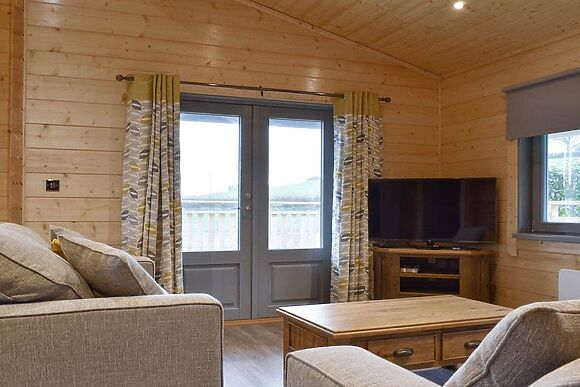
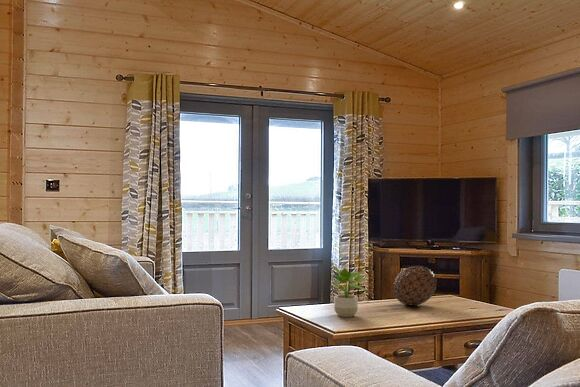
+ decorative ball [392,265,438,307]
+ potted plant [330,265,370,318]
